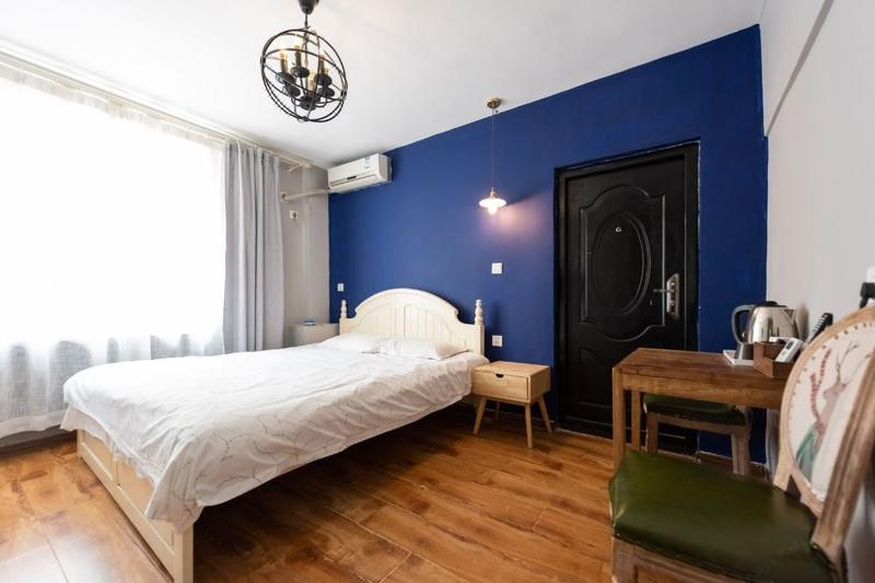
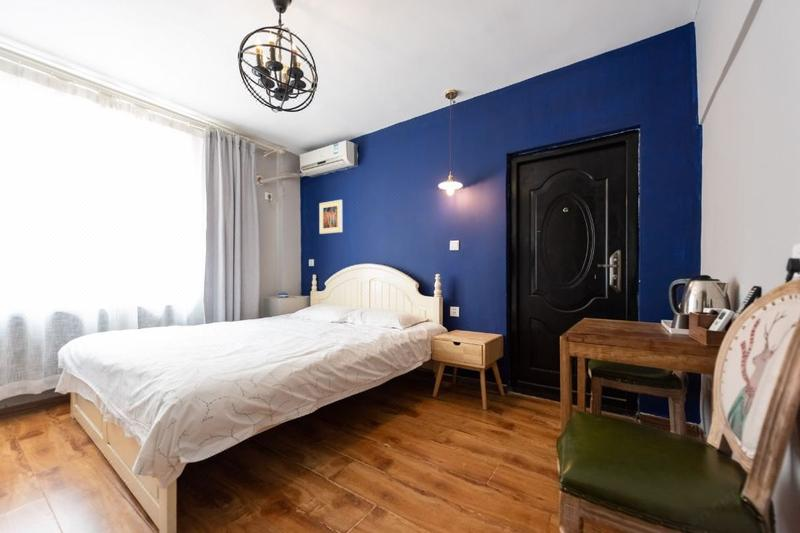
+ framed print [318,199,343,235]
